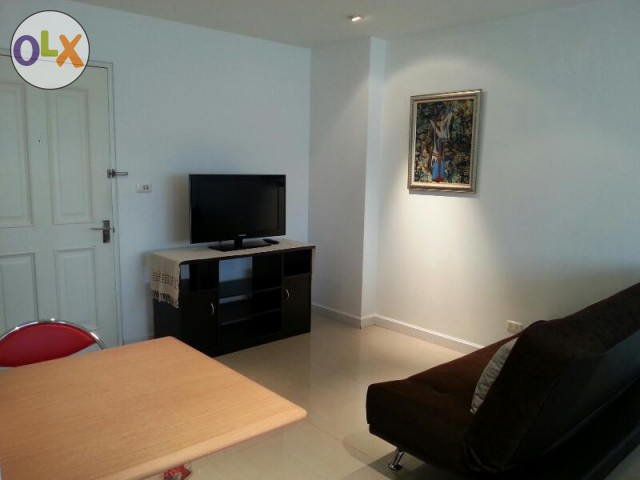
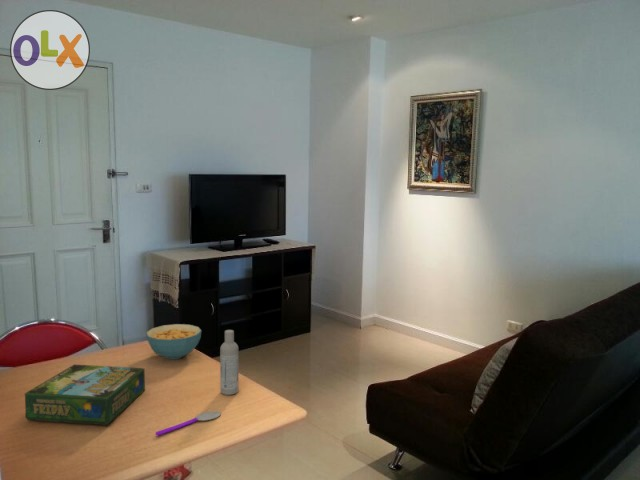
+ spoon [155,410,222,436]
+ cereal bowl [145,323,202,360]
+ bottle [219,329,239,396]
+ board game [24,363,146,426]
